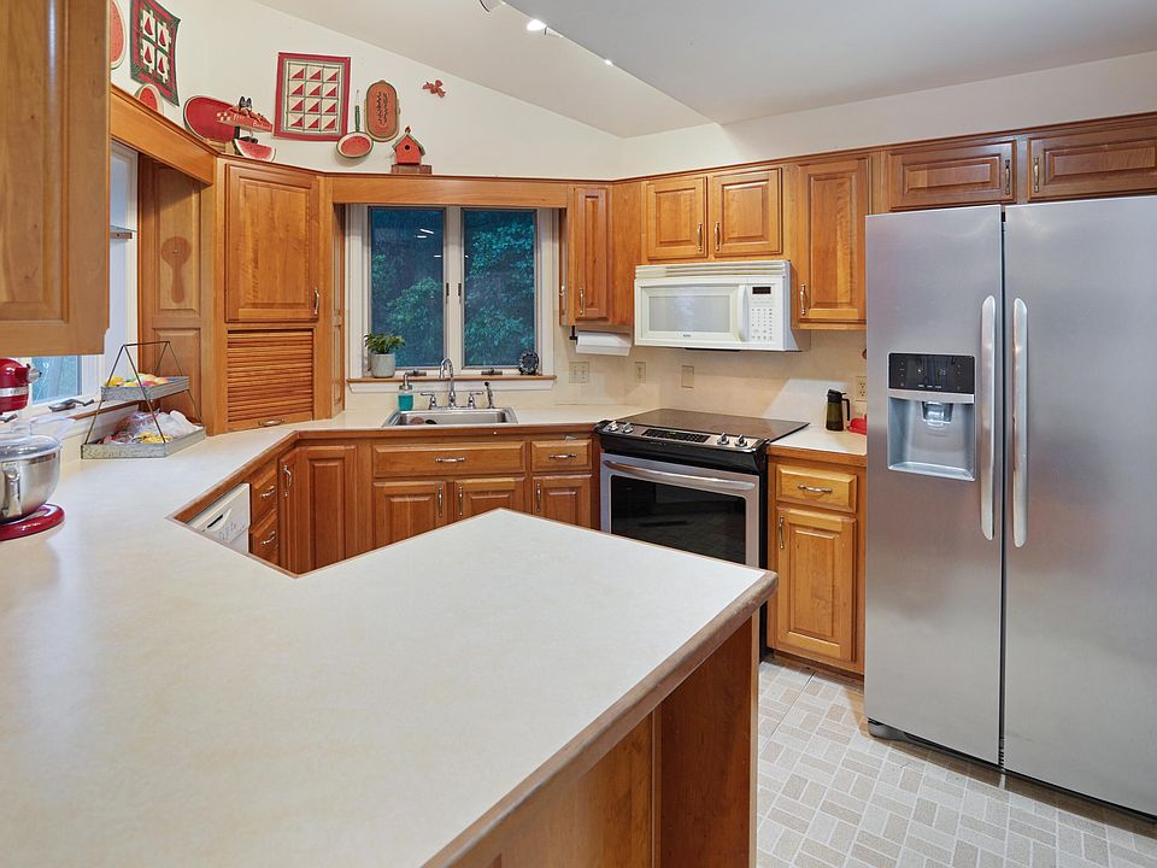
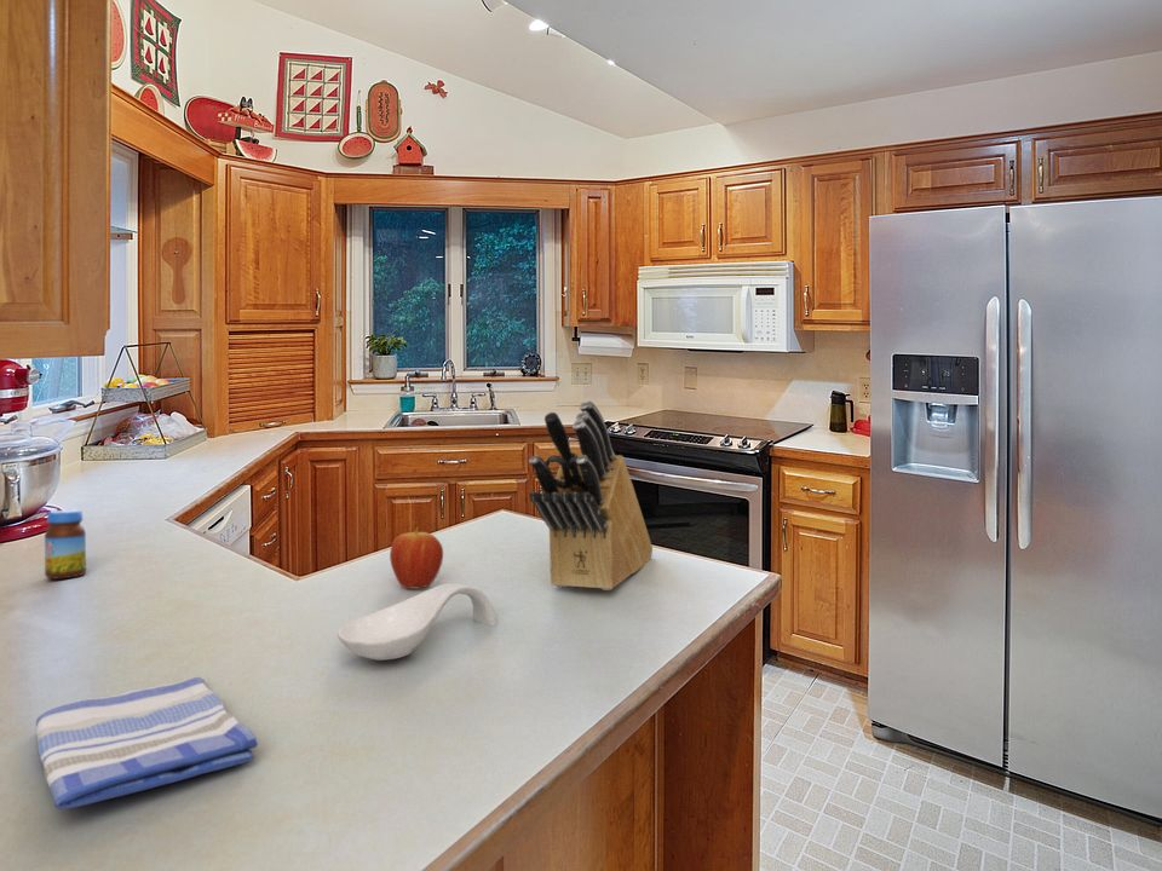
+ knife block [528,399,654,592]
+ spoon rest [336,582,497,662]
+ fruit [389,526,444,589]
+ jar [44,509,87,581]
+ dish towel [35,676,259,811]
